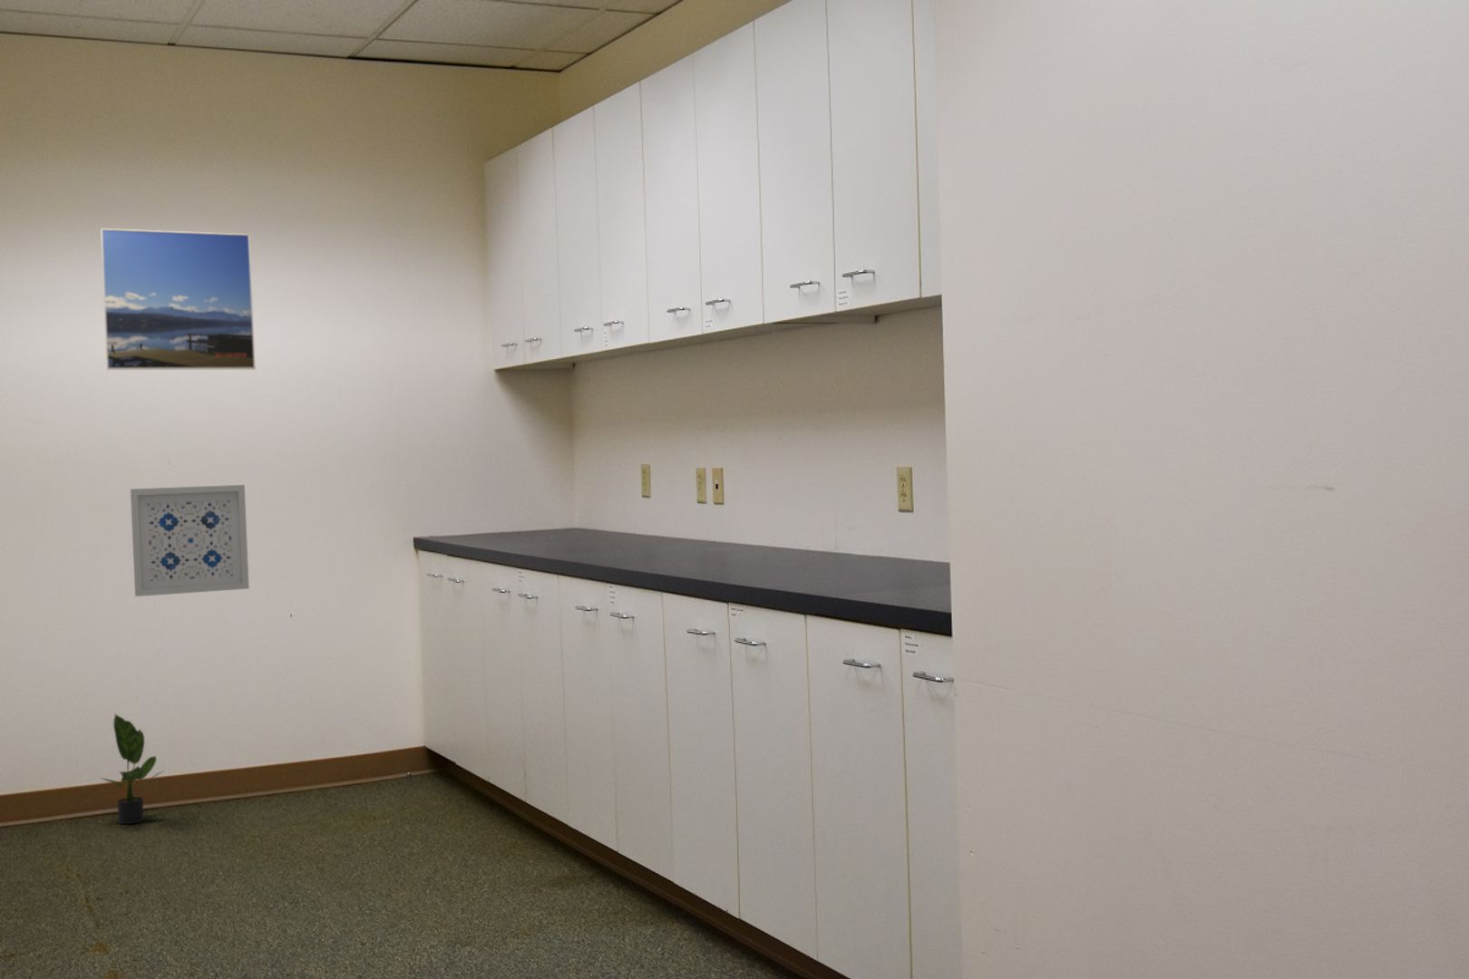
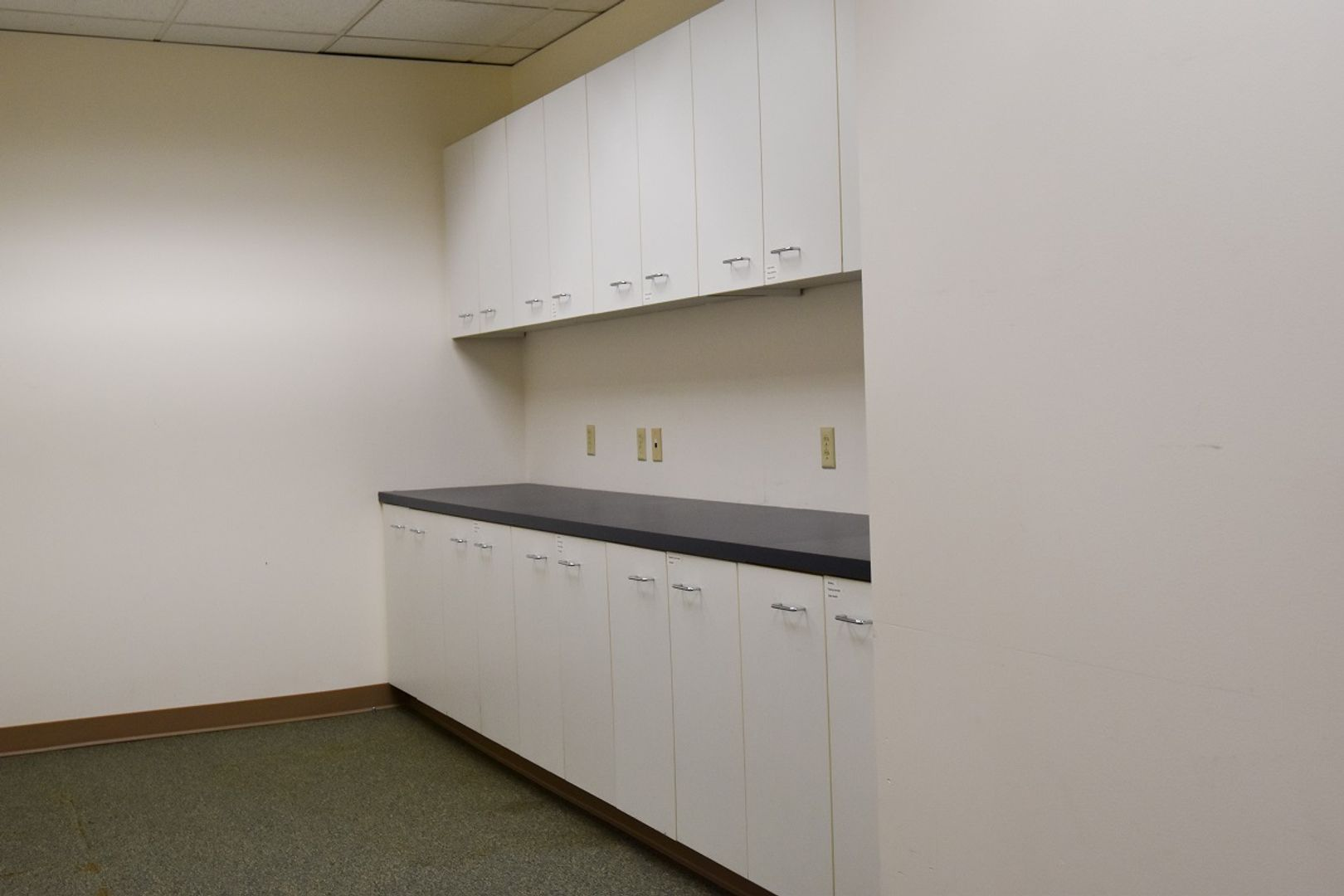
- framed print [99,227,257,370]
- wall art [130,484,250,598]
- potted plant [99,713,164,825]
